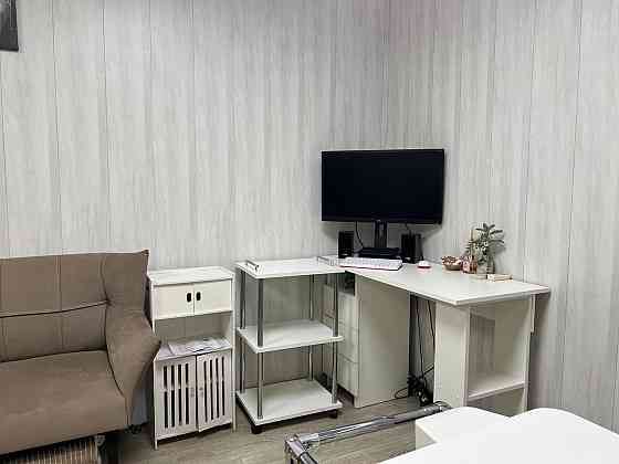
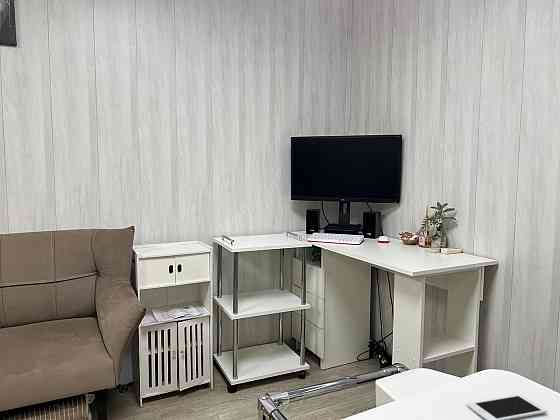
+ cell phone [466,394,548,420]
